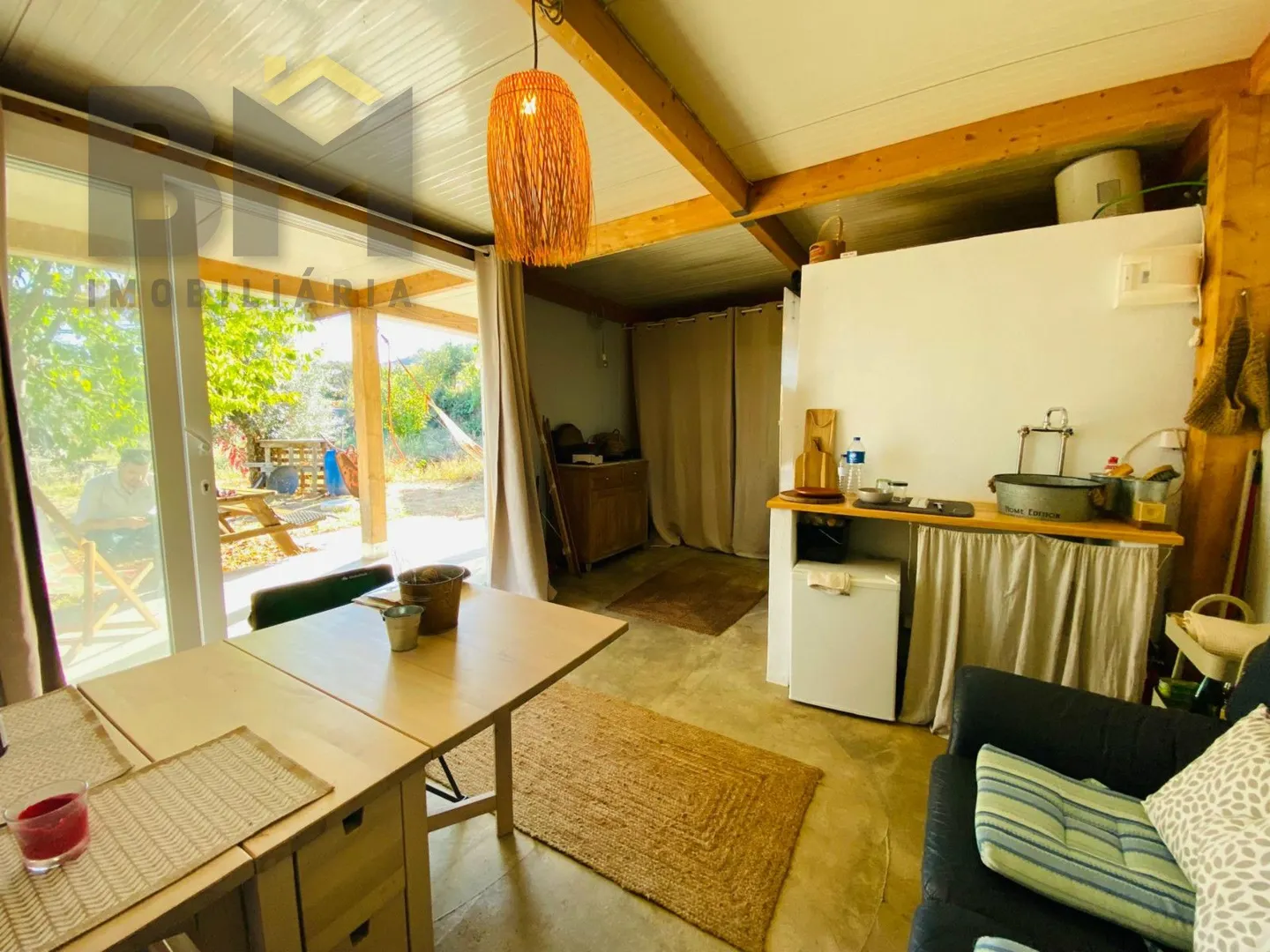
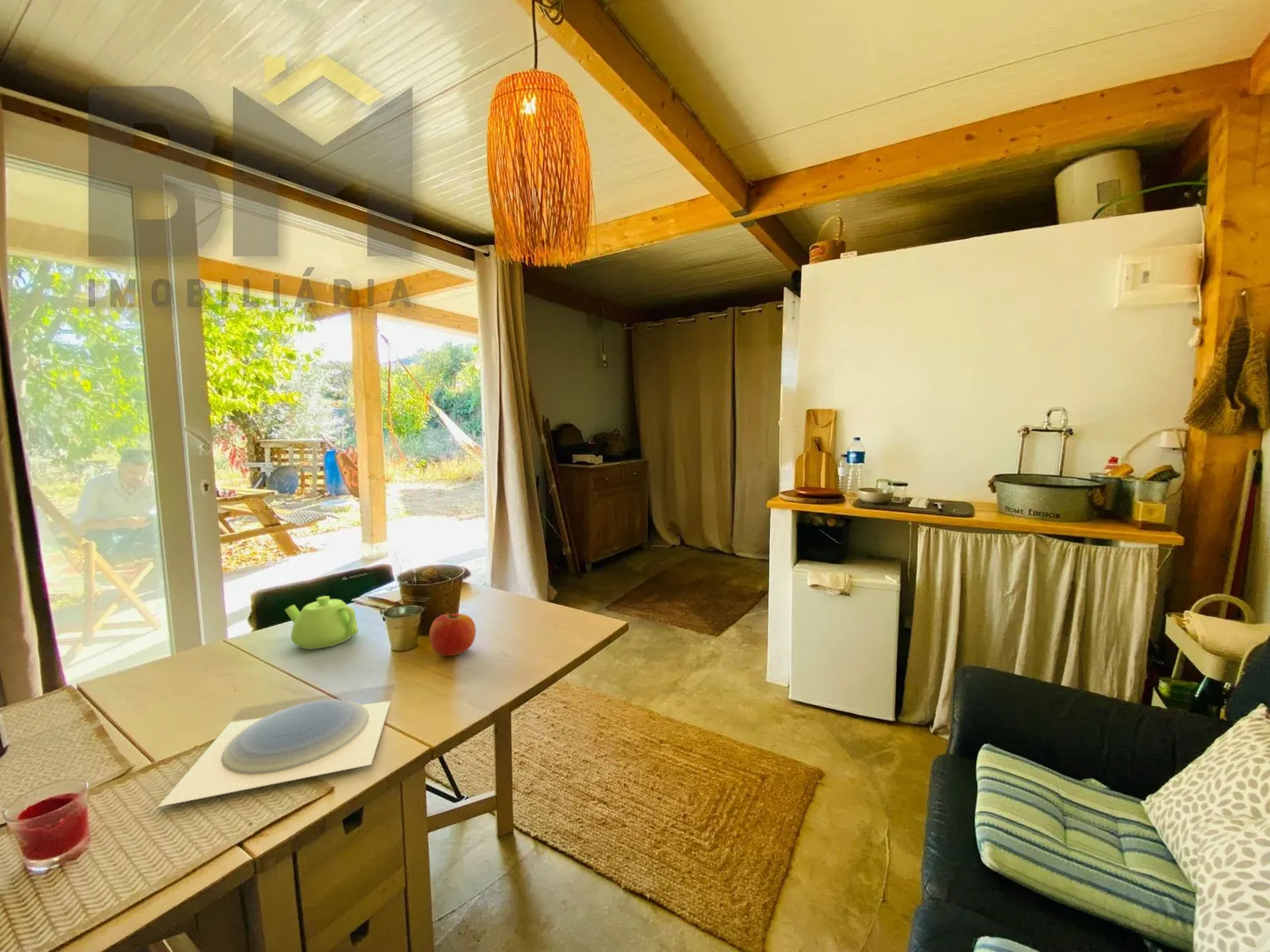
+ fruit [429,612,477,657]
+ plate [157,698,392,807]
+ teapot [284,595,359,650]
